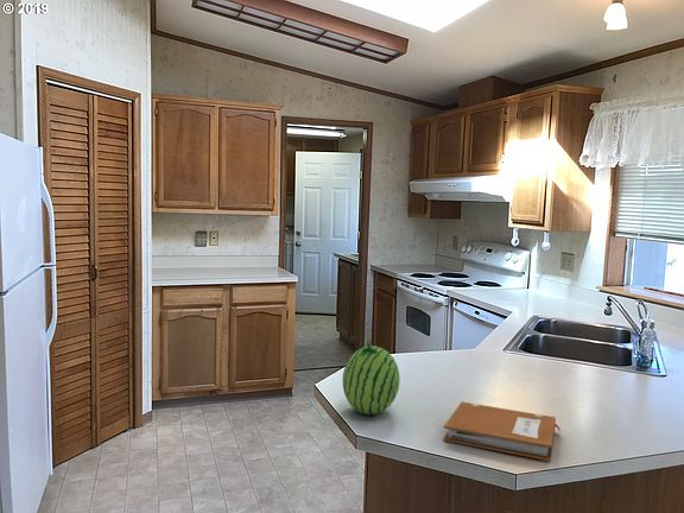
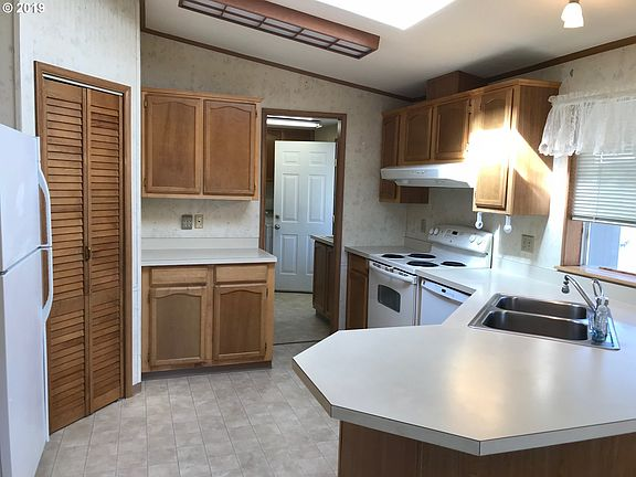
- notebook [443,401,562,462]
- fruit [342,338,401,416]
